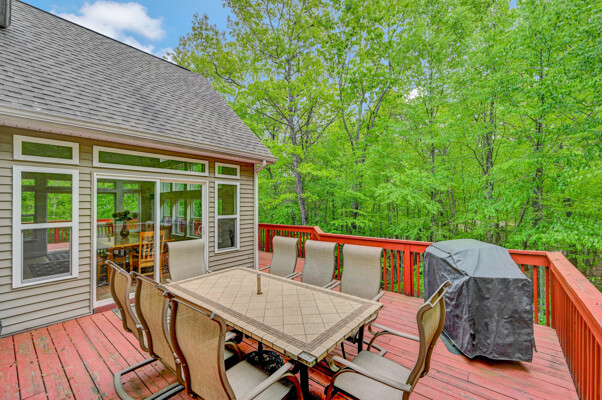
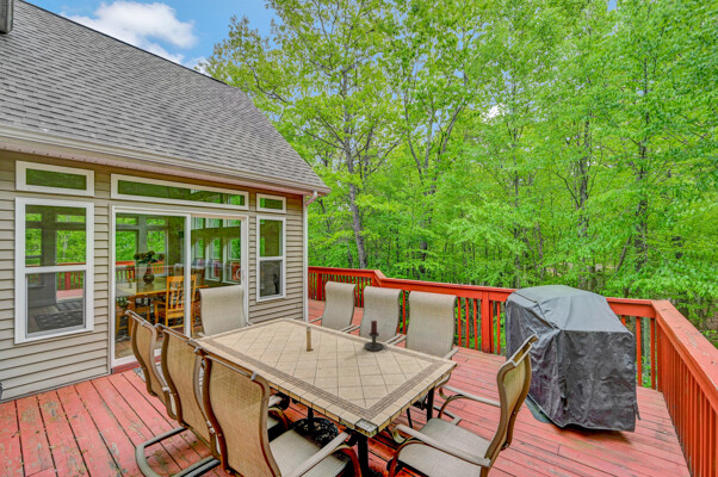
+ candle holder [363,320,389,352]
